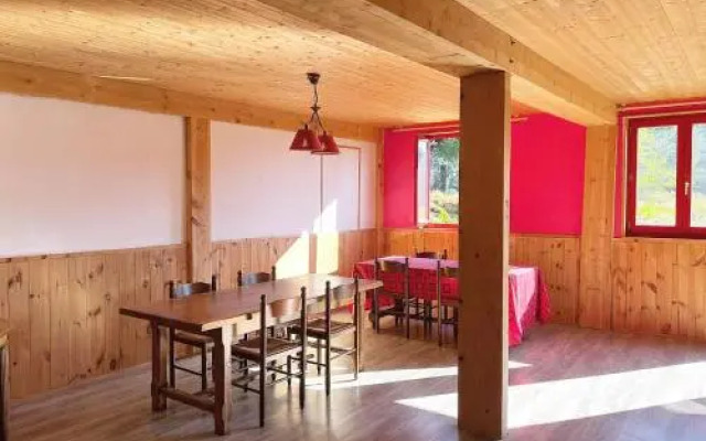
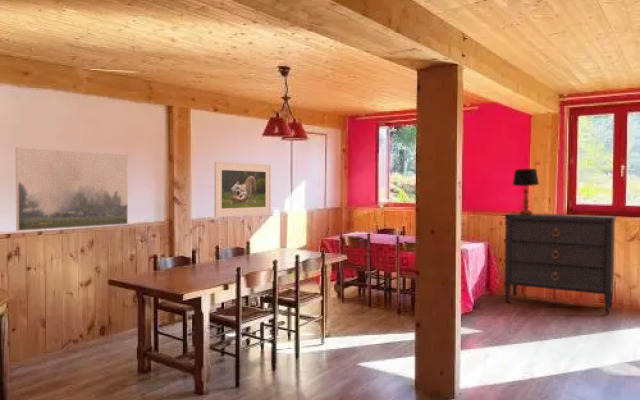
+ table lamp [512,168,540,215]
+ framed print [213,160,272,218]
+ dresser [503,212,616,316]
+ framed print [15,146,129,232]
